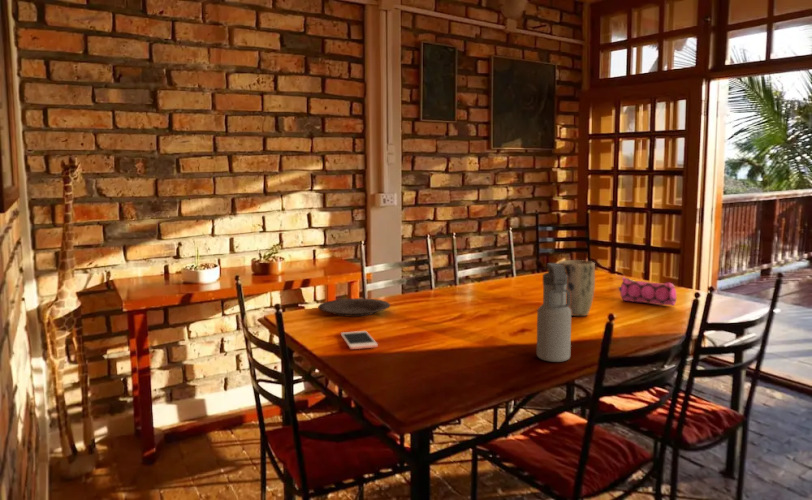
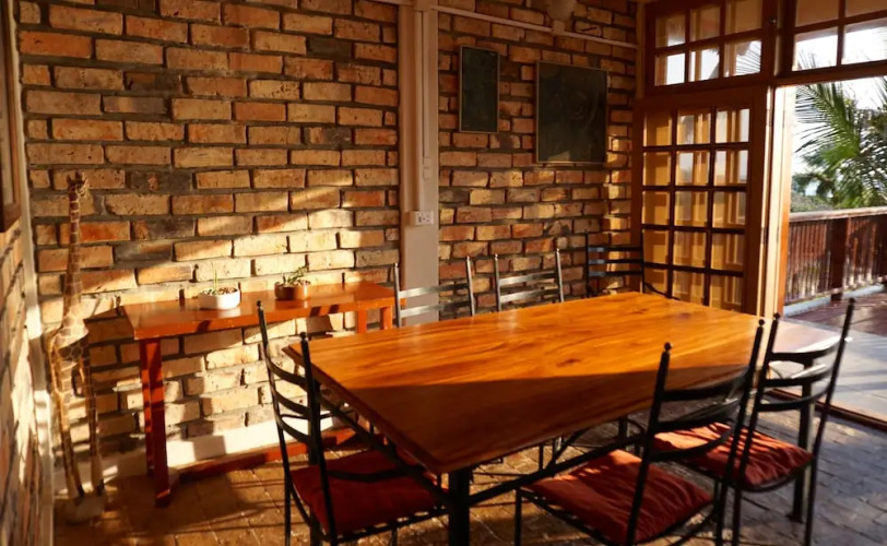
- plant pot [559,259,596,317]
- cell phone [340,330,379,350]
- pencil case [618,276,677,307]
- water bottle [536,262,572,363]
- plate [317,297,391,318]
